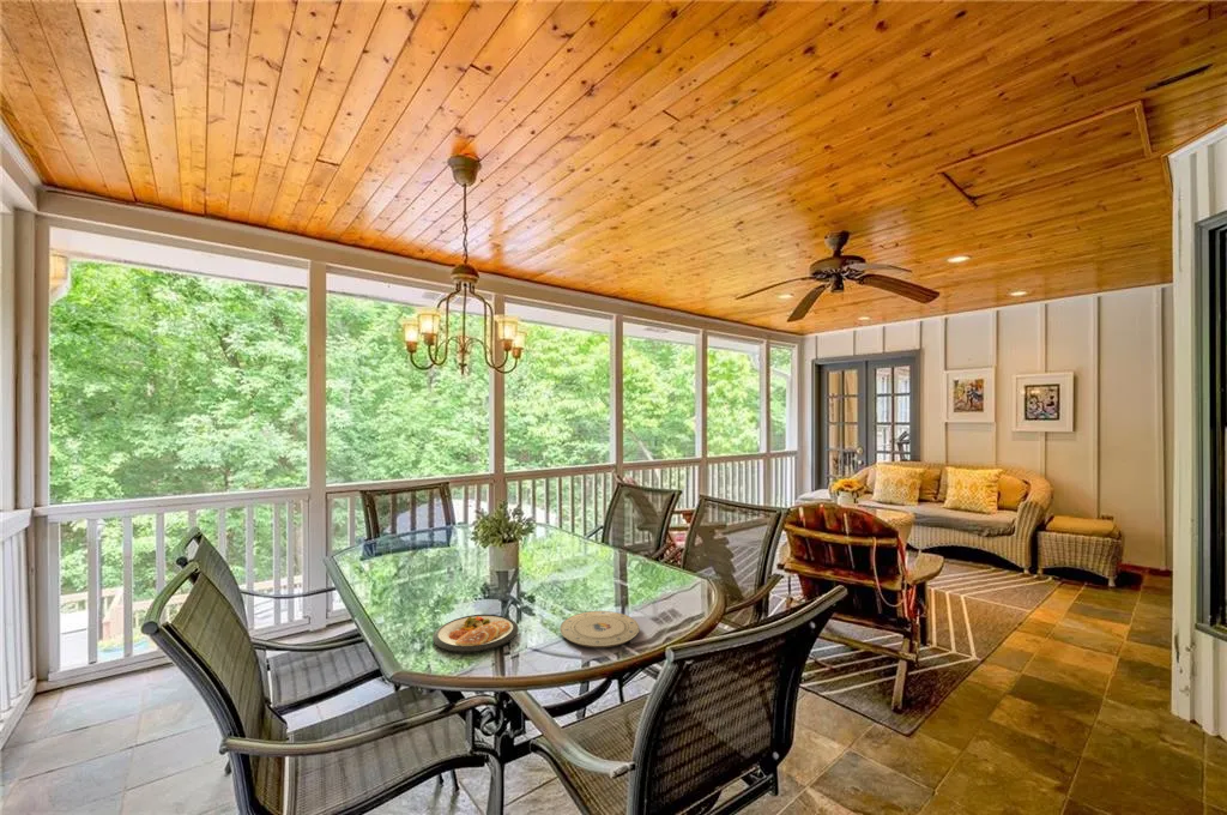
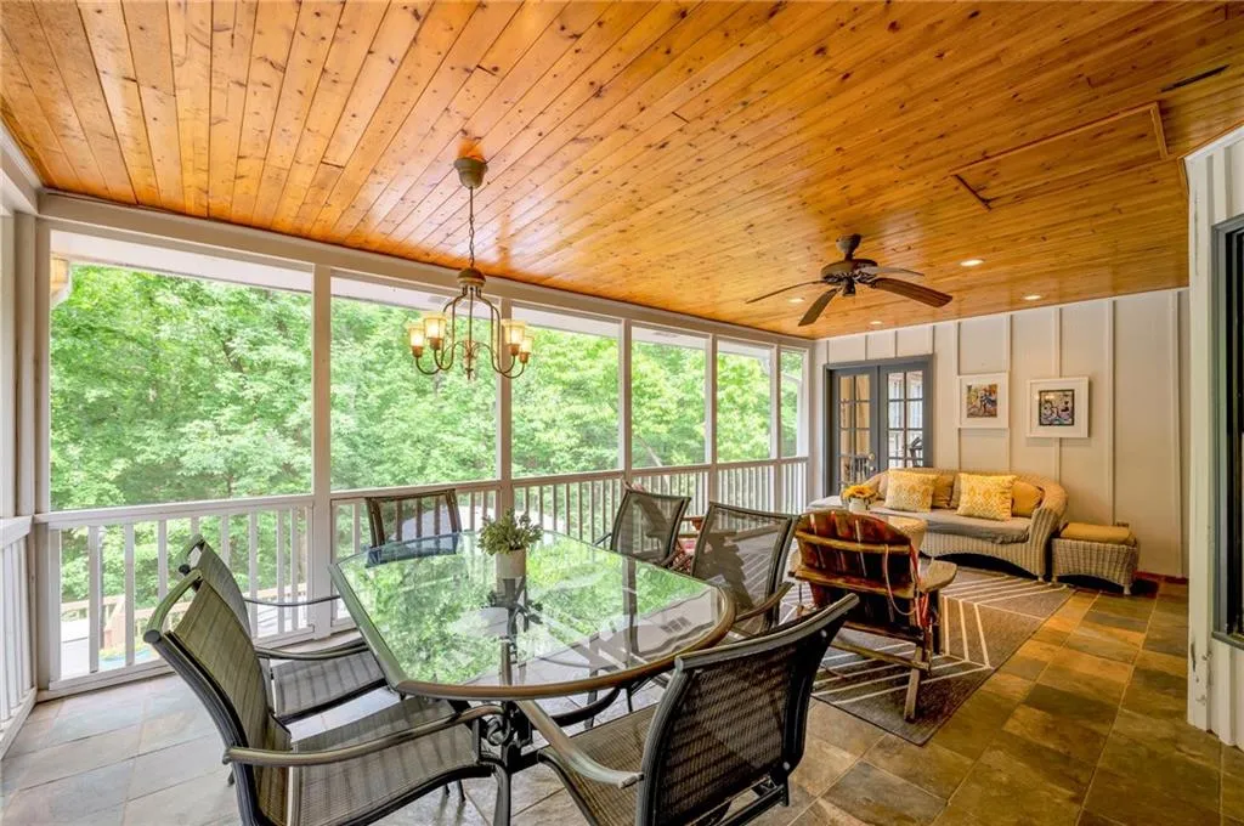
- dish [431,614,519,654]
- plate [560,610,641,648]
